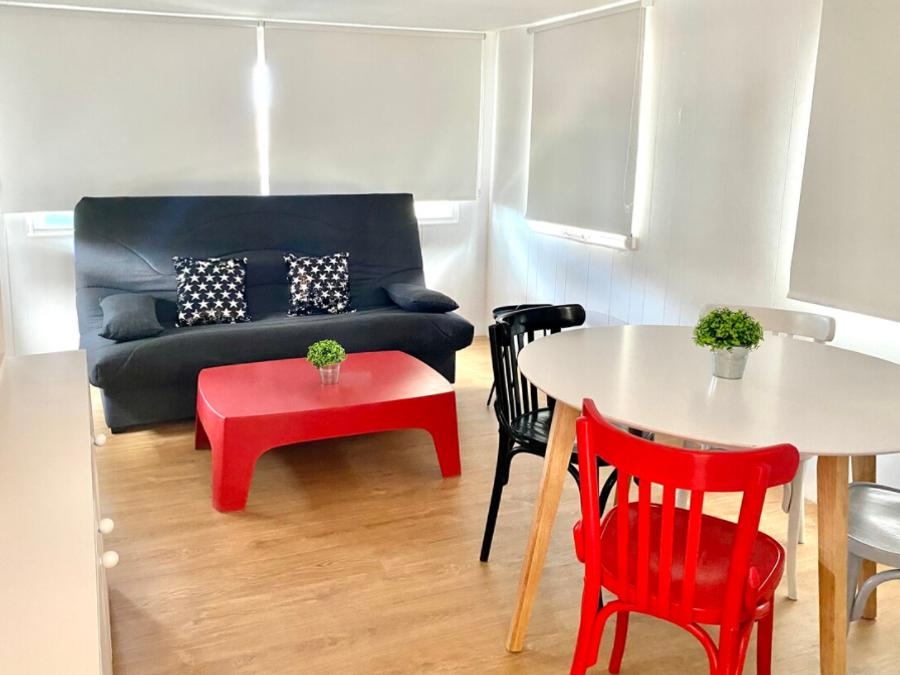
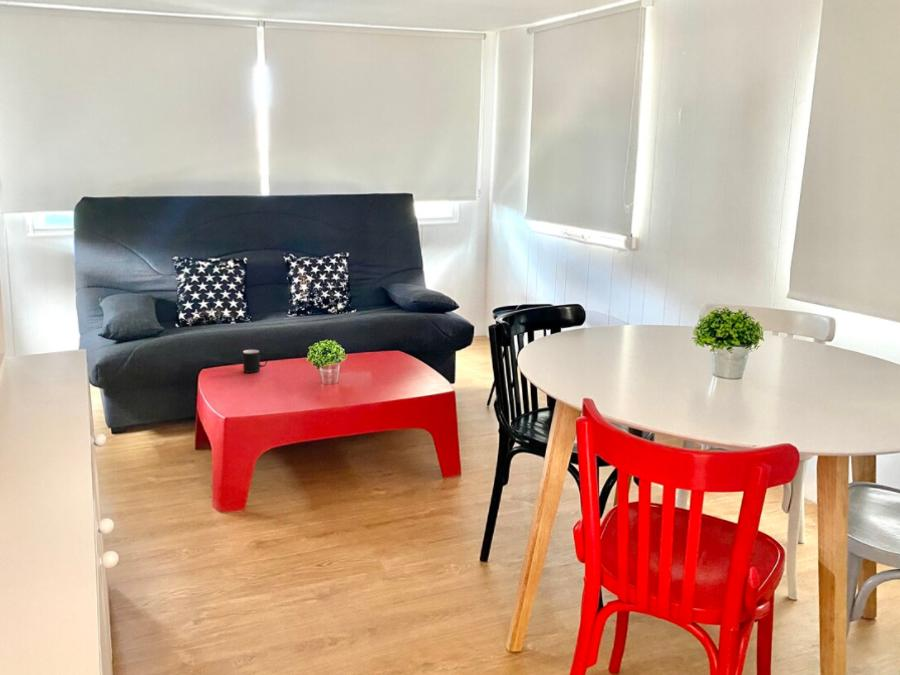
+ cup [242,349,268,374]
